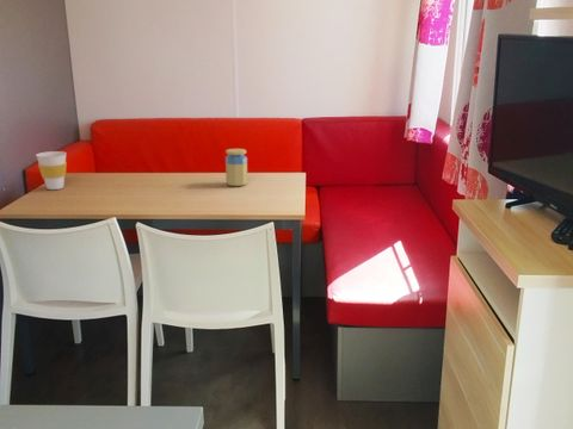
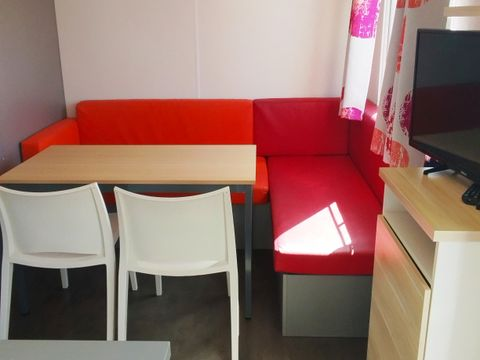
- cup [35,150,68,191]
- jar [224,148,248,187]
